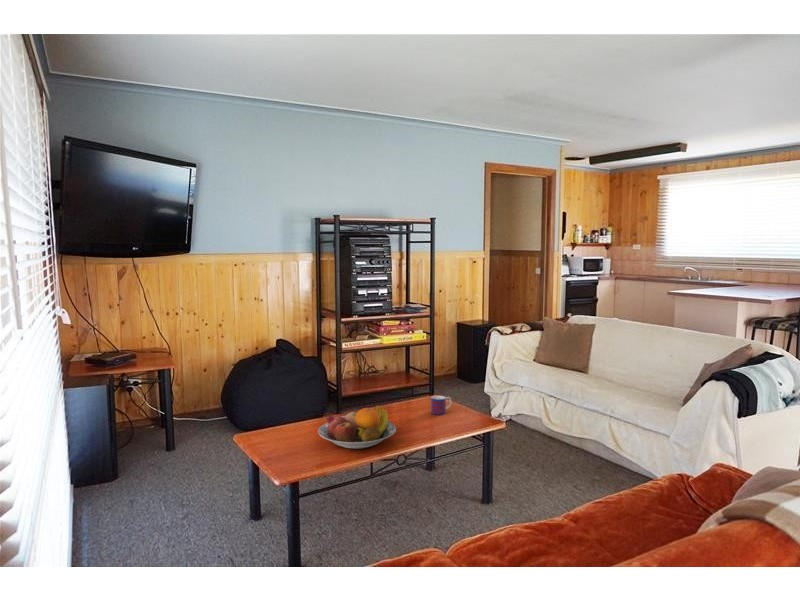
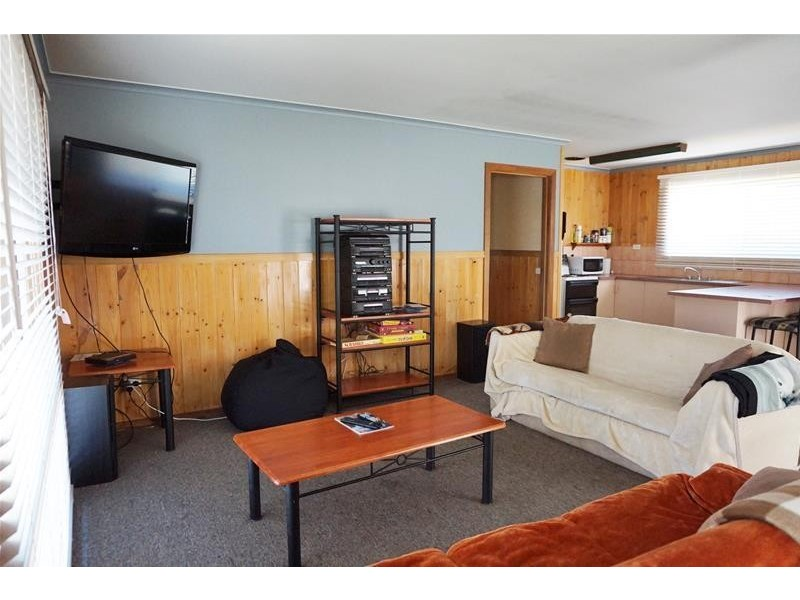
- fruit bowl [317,404,397,450]
- mug [430,395,452,416]
